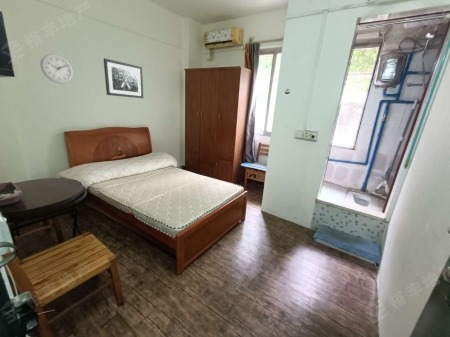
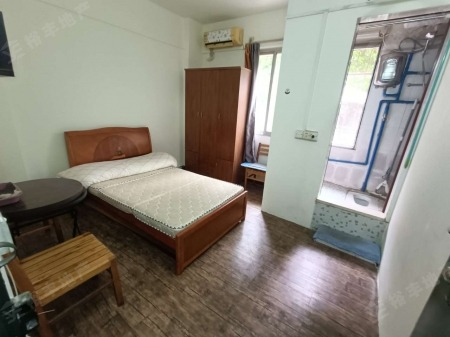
- wall clock [40,53,74,84]
- wall art [103,57,144,99]
